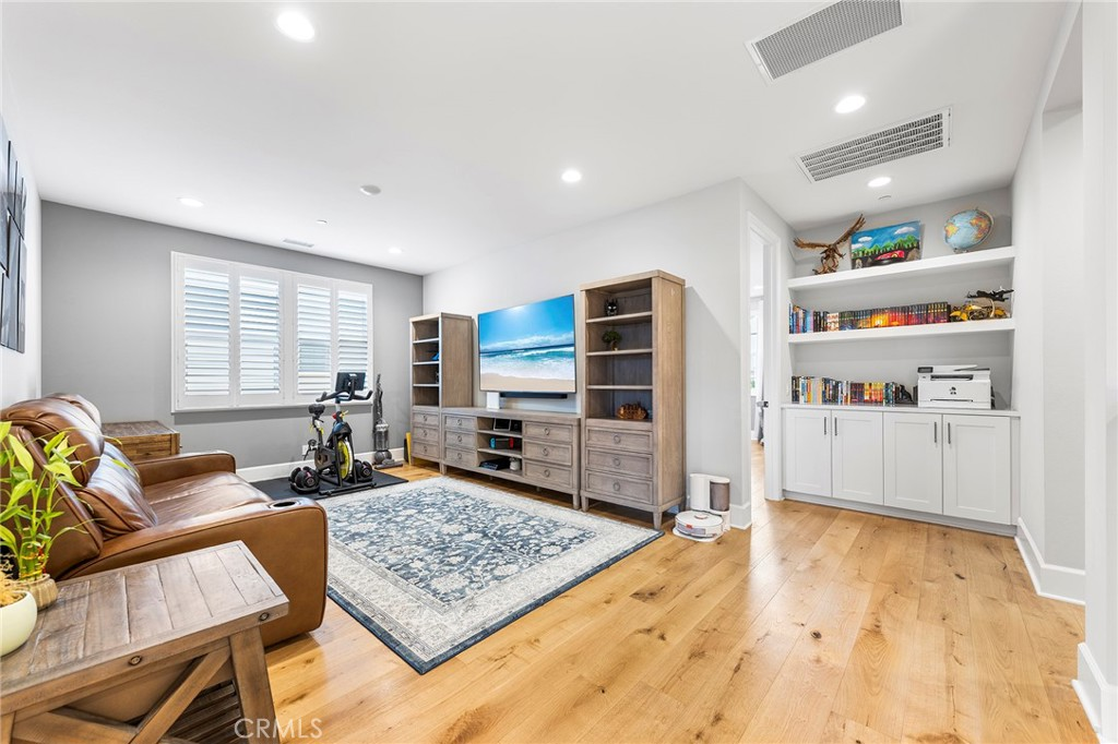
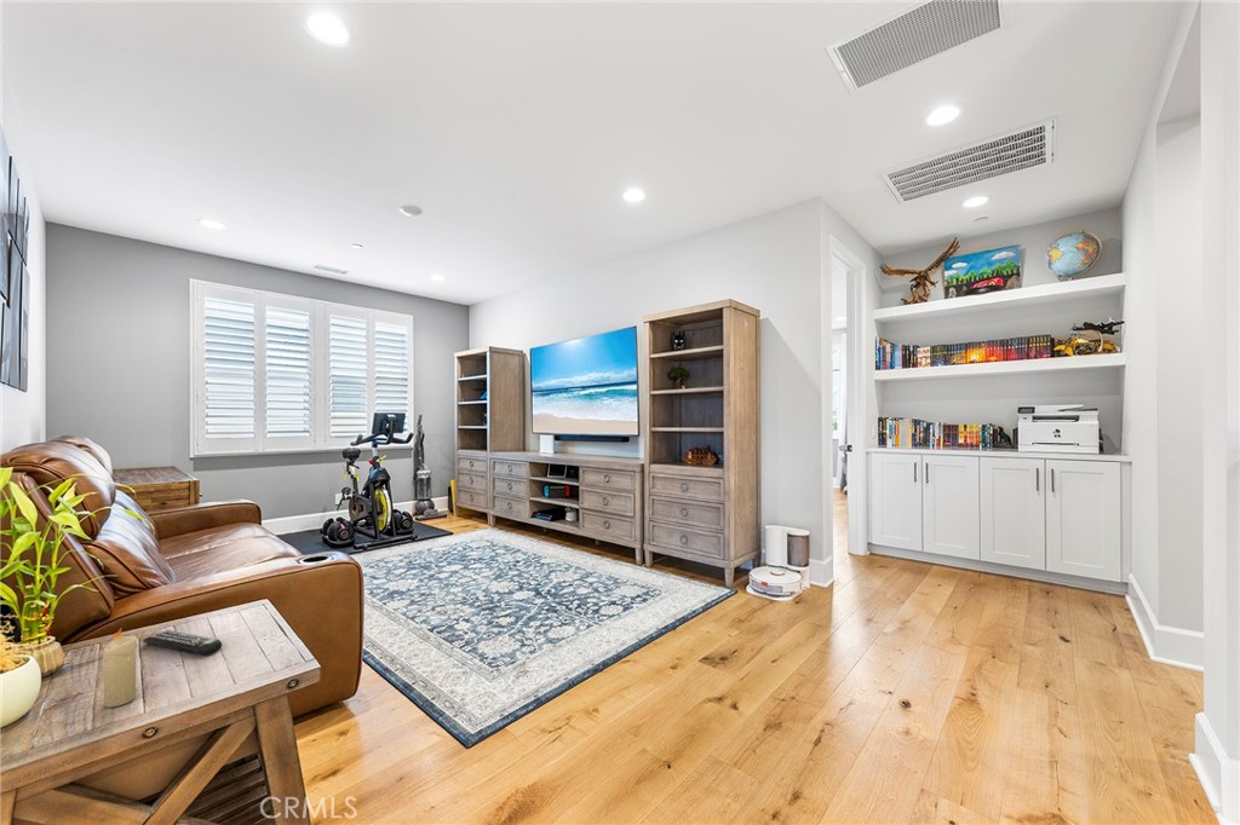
+ candle [102,627,139,709]
+ remote control [142,629,223,657]
